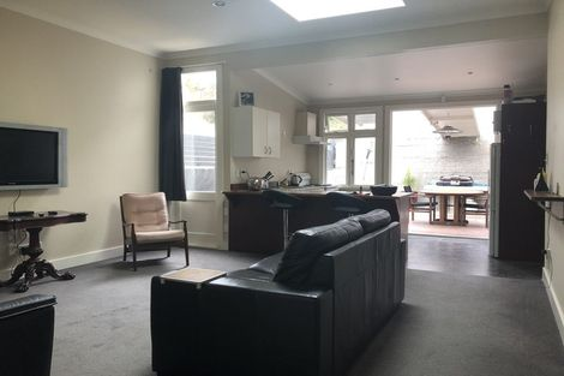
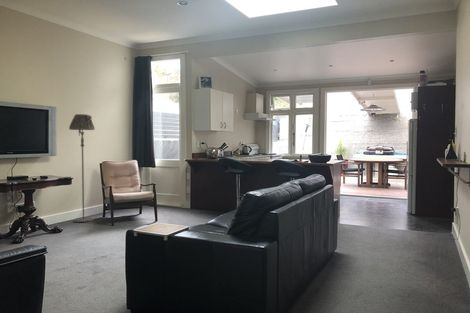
+ floor lamp [68,113,96,223]
